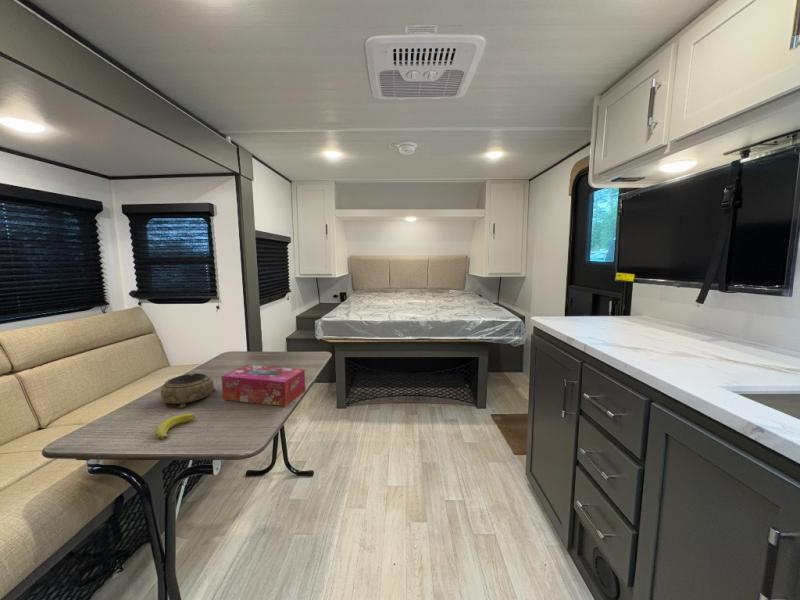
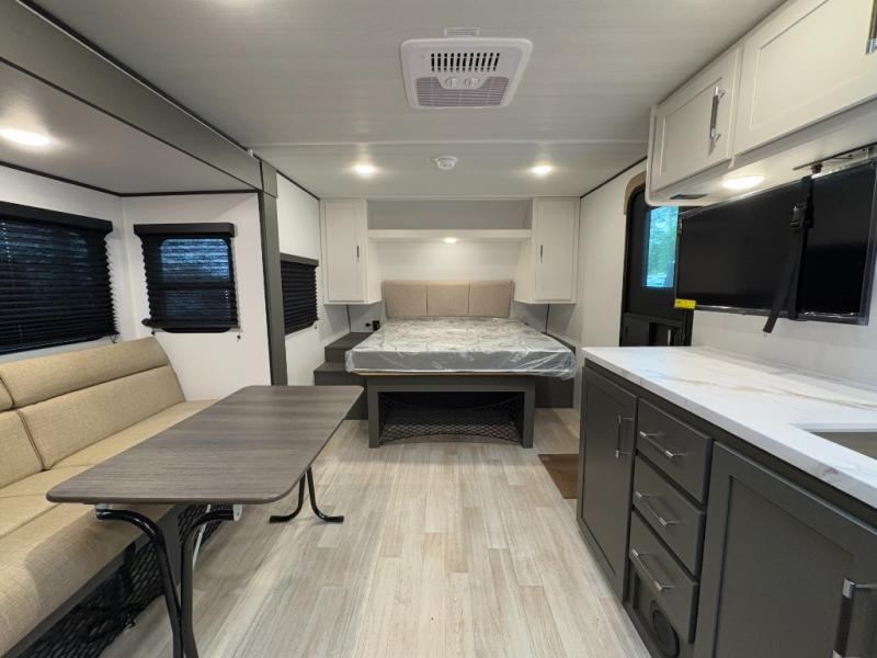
- decorative bowl [160,372,217,409]
- banana [154,413,196,440]
- tissue box [221,364,306,407]
